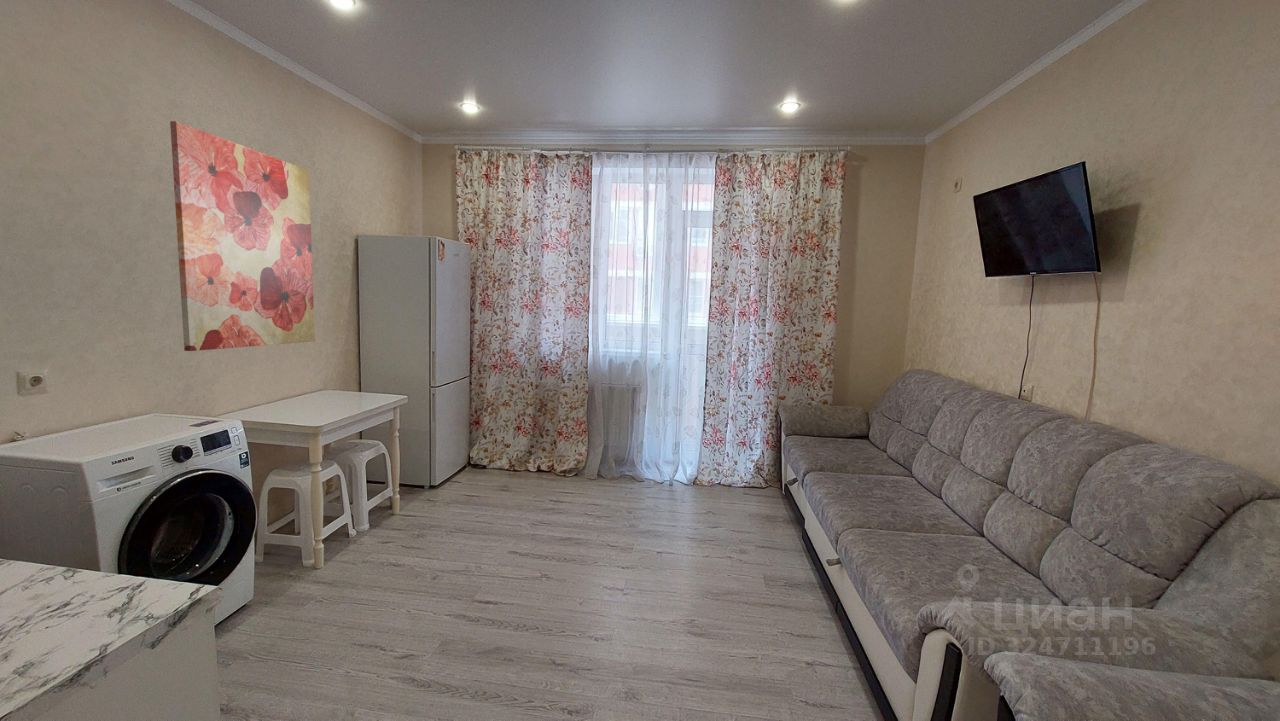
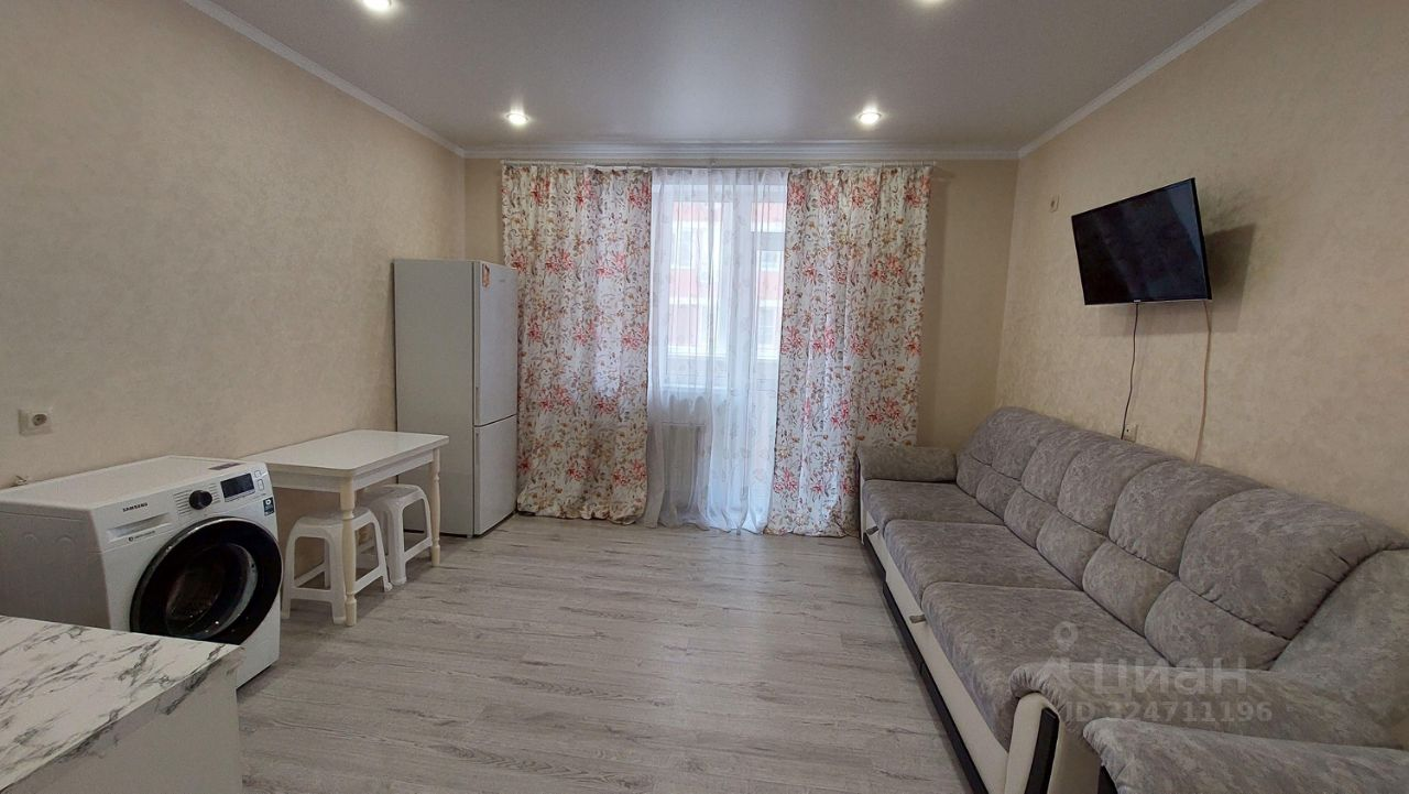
- wall art [169,120,316,352]
